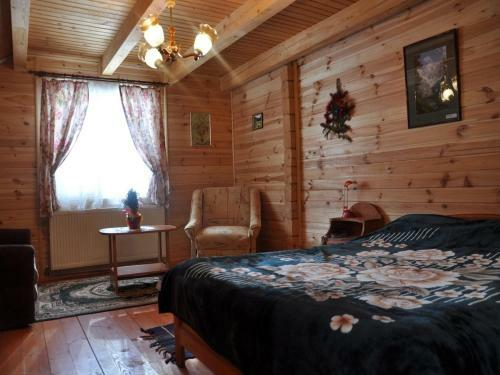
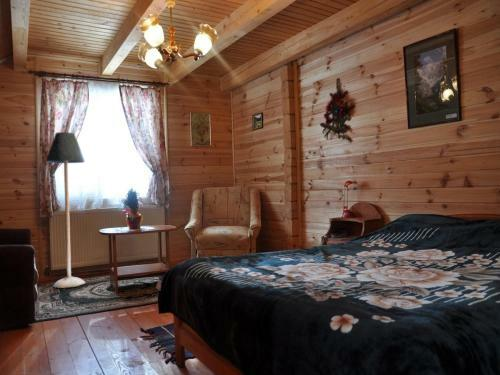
+ floor lamp [45,131,86,289]
